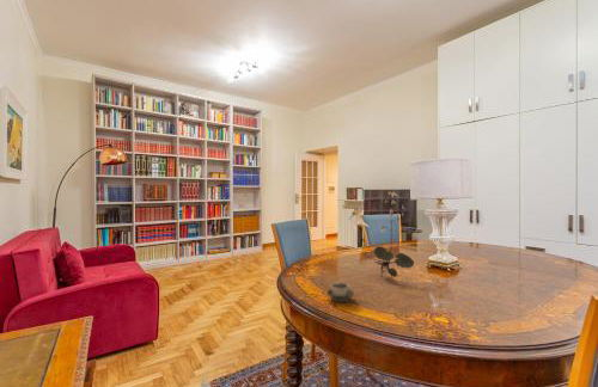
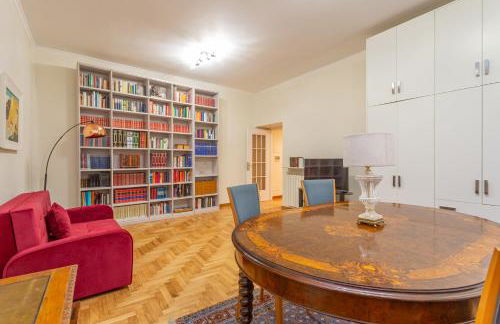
- cup [325,281,355,303]
- plant [348,189,415,280]
